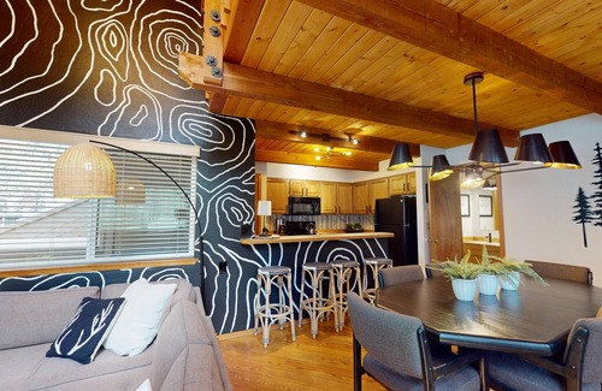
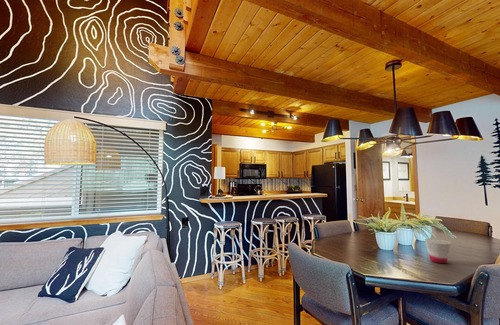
+ cup [424,238,451,264]
